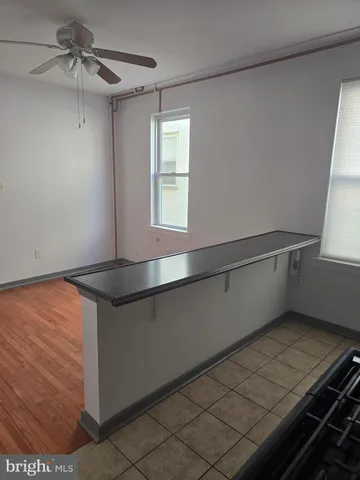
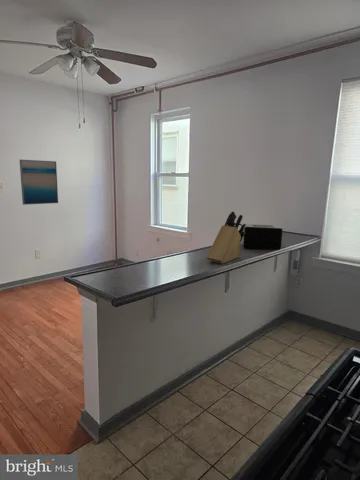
+ wall art [19,159,59,206]
+ toaster [239,223,284,251]
+ knife block [206,210,246,265]
